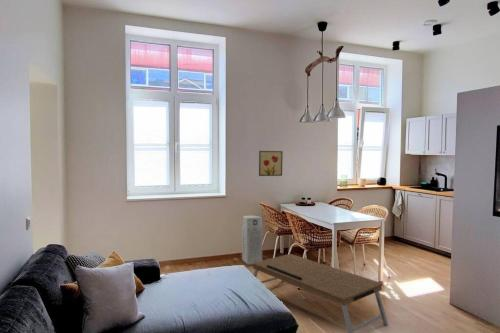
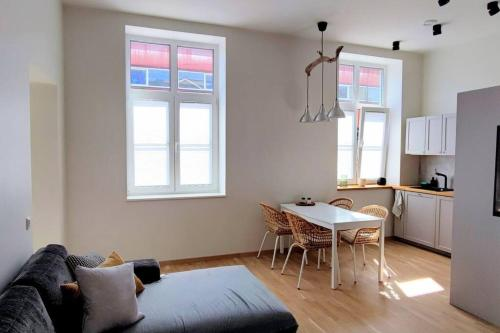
- air purifier [240,215,263,266]
- wall art [258,150,284,177]
- coffee table [252,253,389,333]
